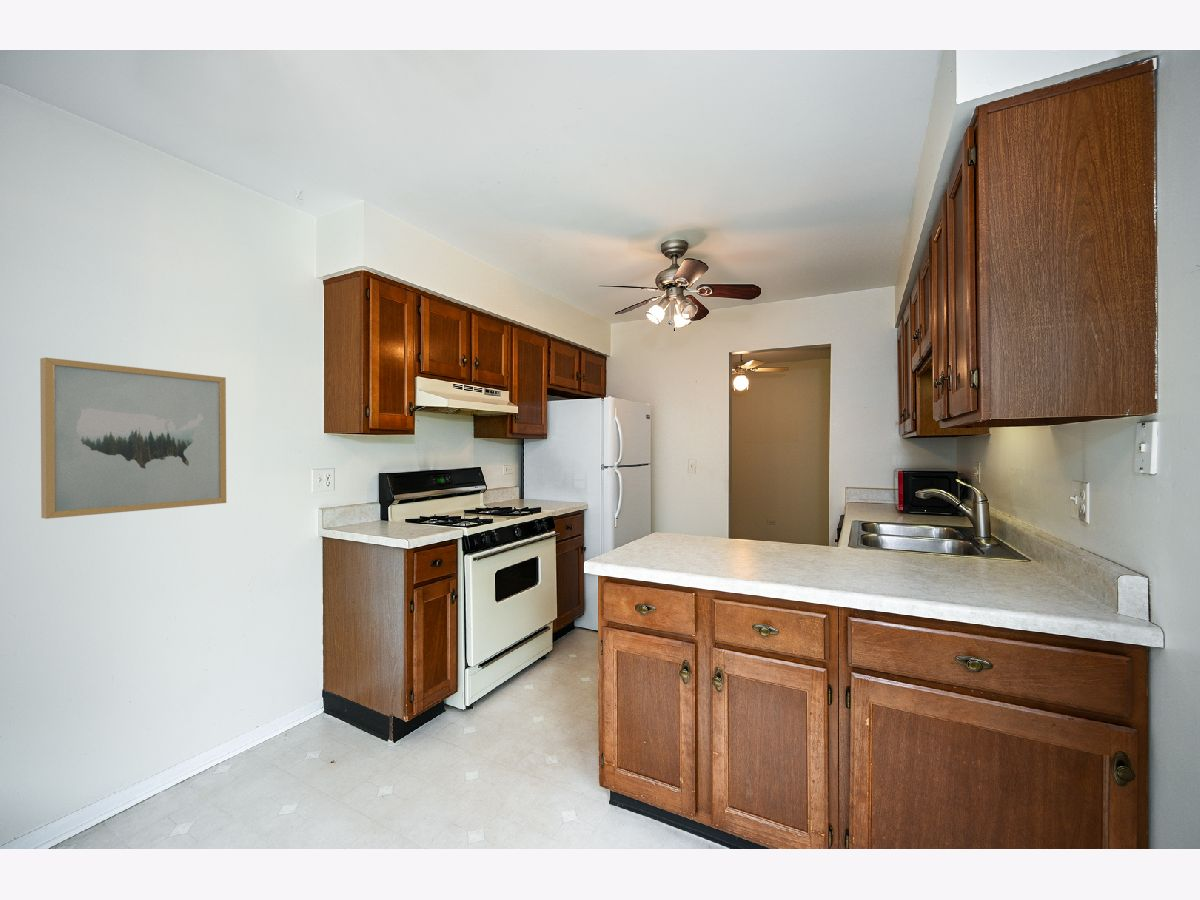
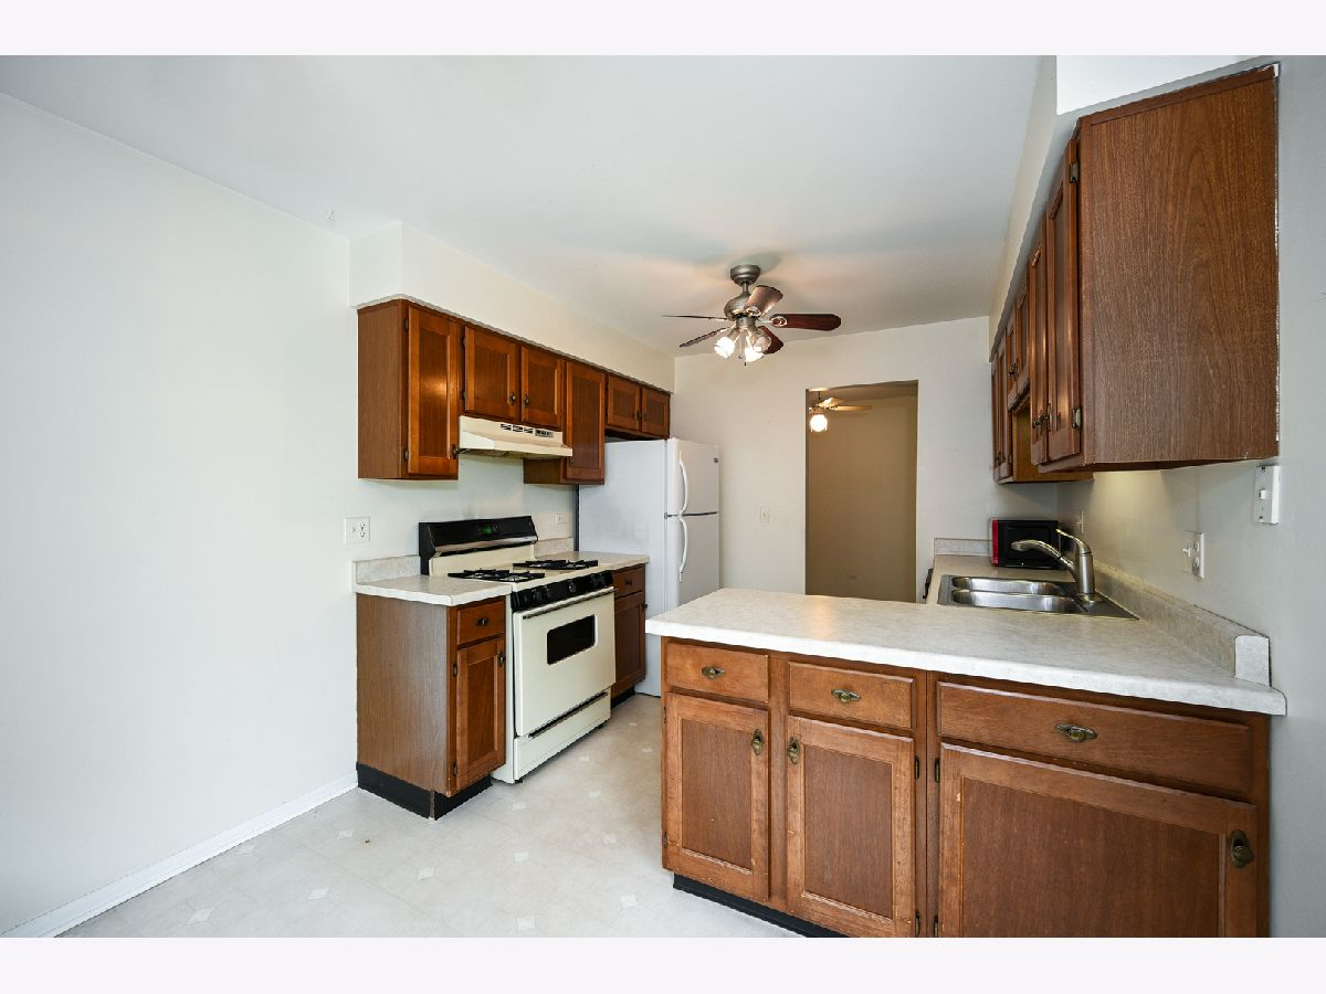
- wall art [39,356,227,520]
